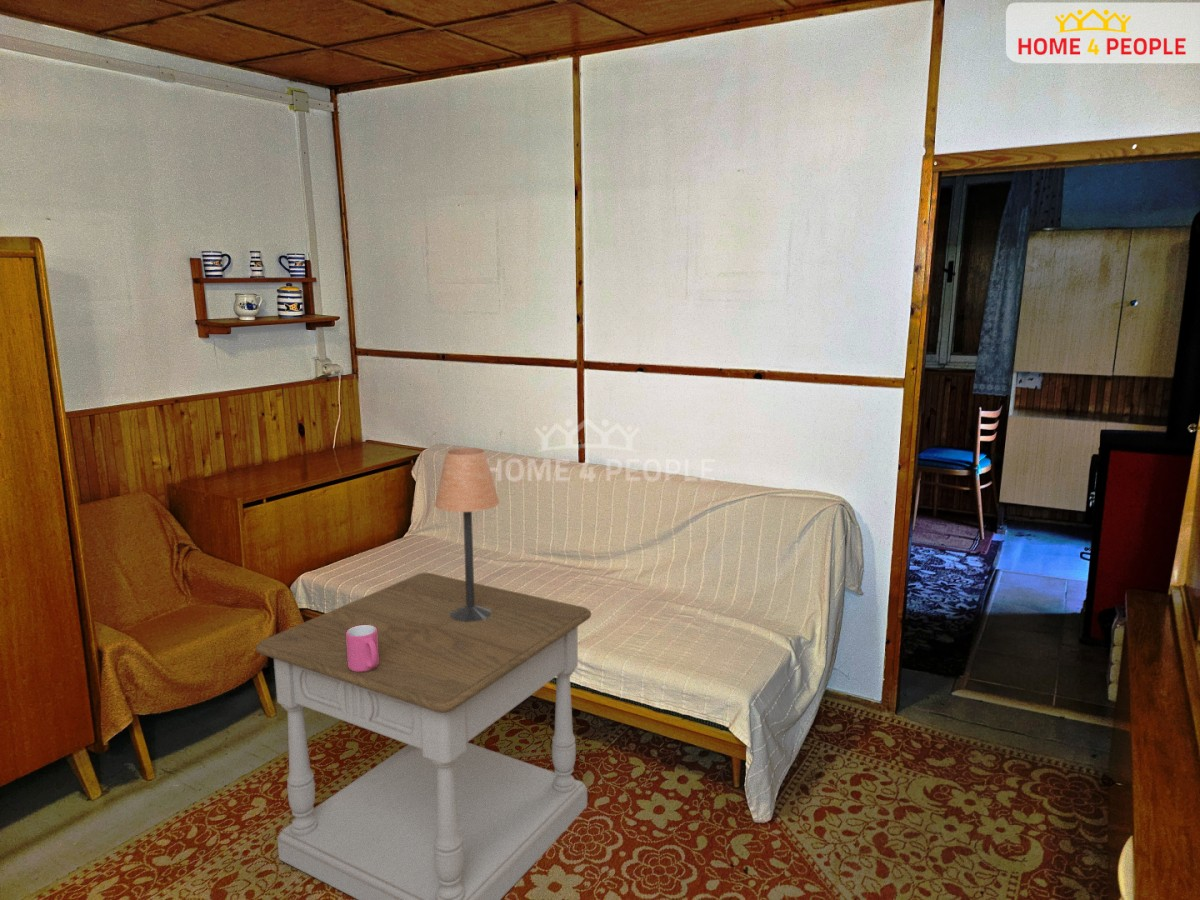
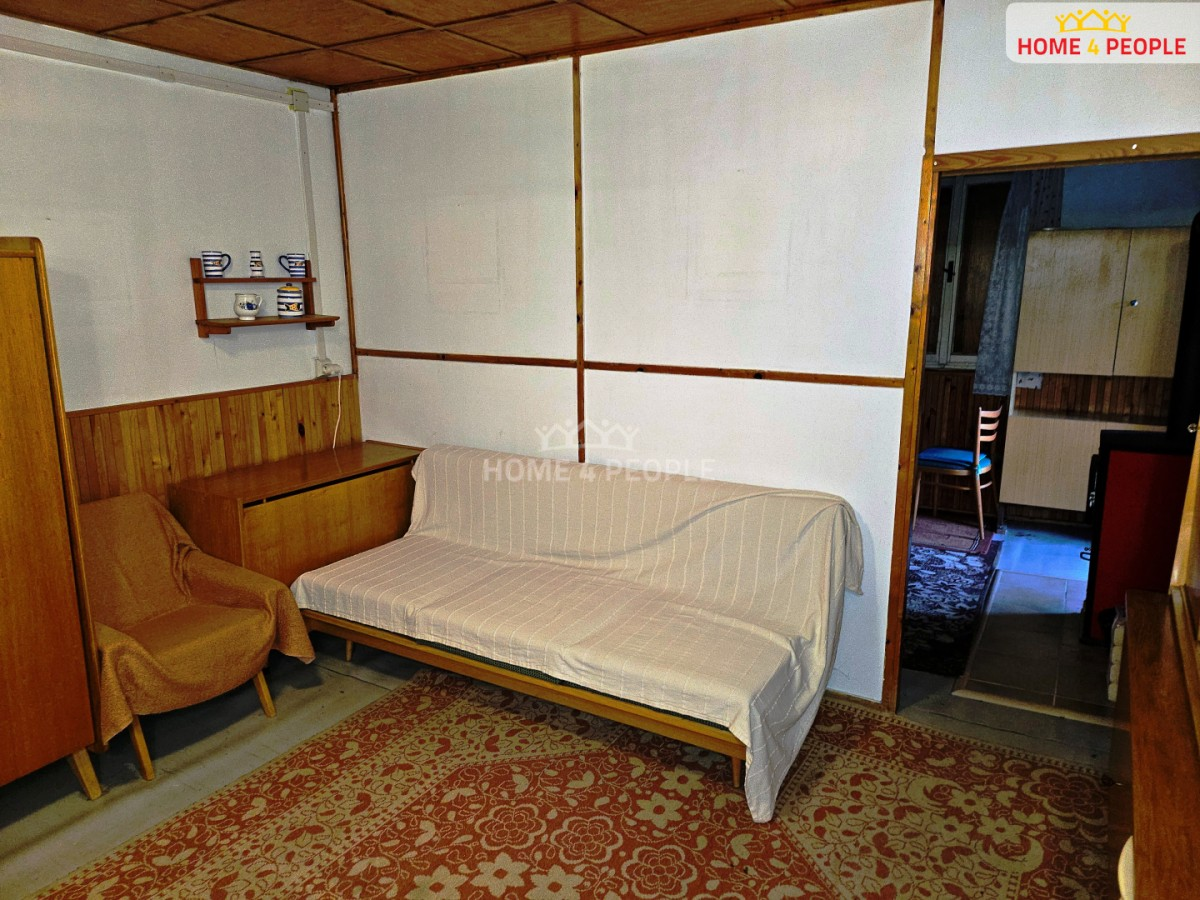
- side table [255,572,592,900]
- table lamp [434,447,500,622]
- mug [346,625,379,672]
